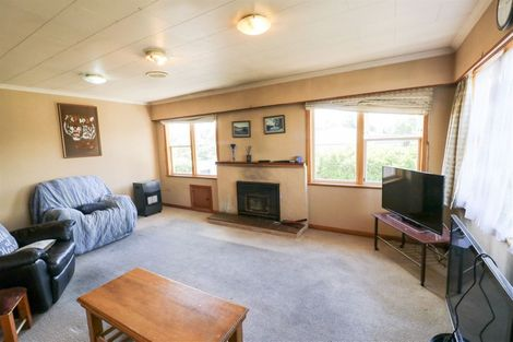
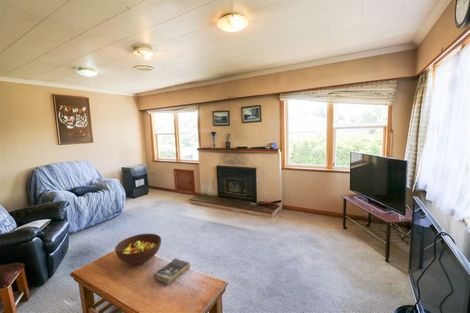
+ book [152,257,191,286]
+ fruit bowl [114,233,162,266]
